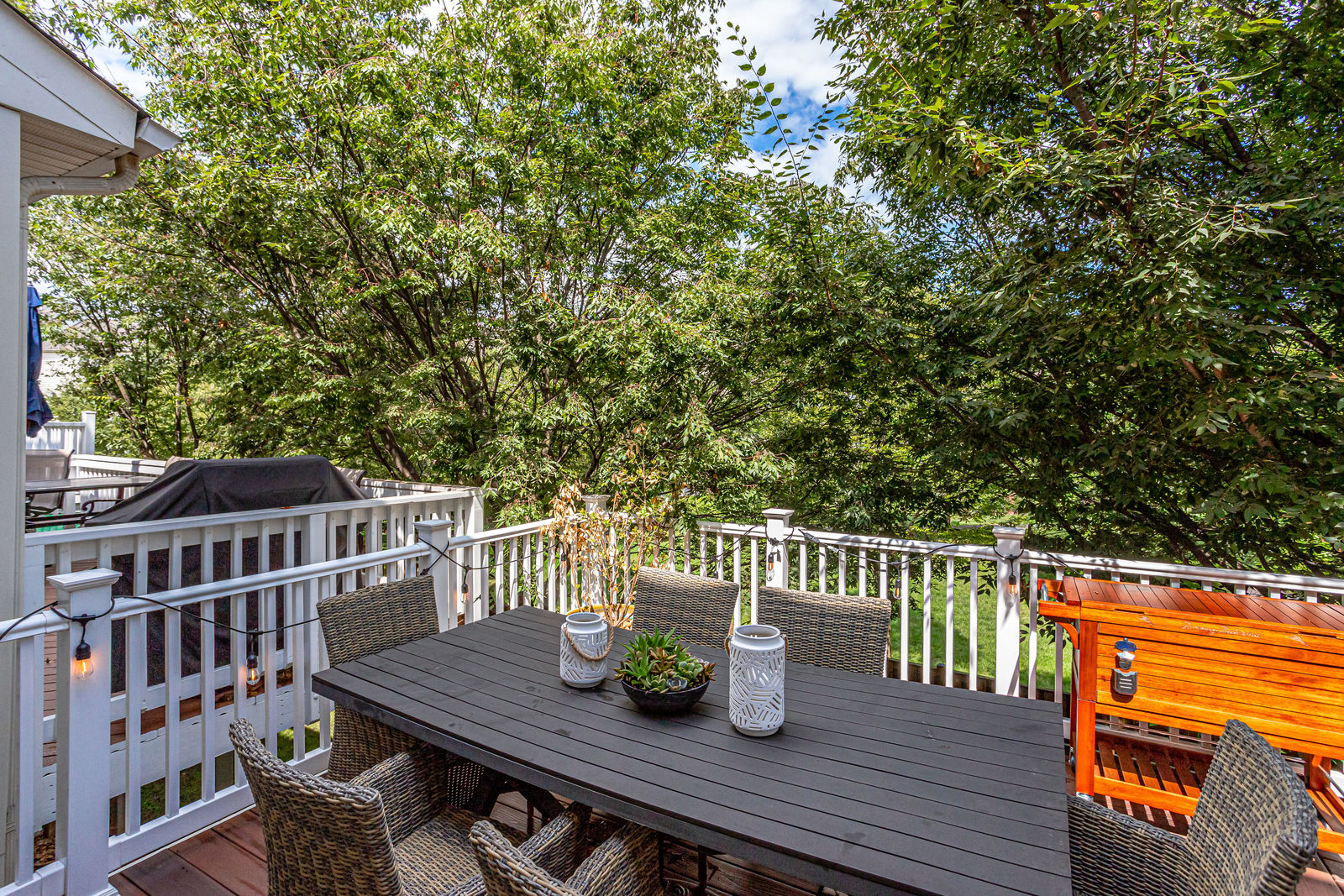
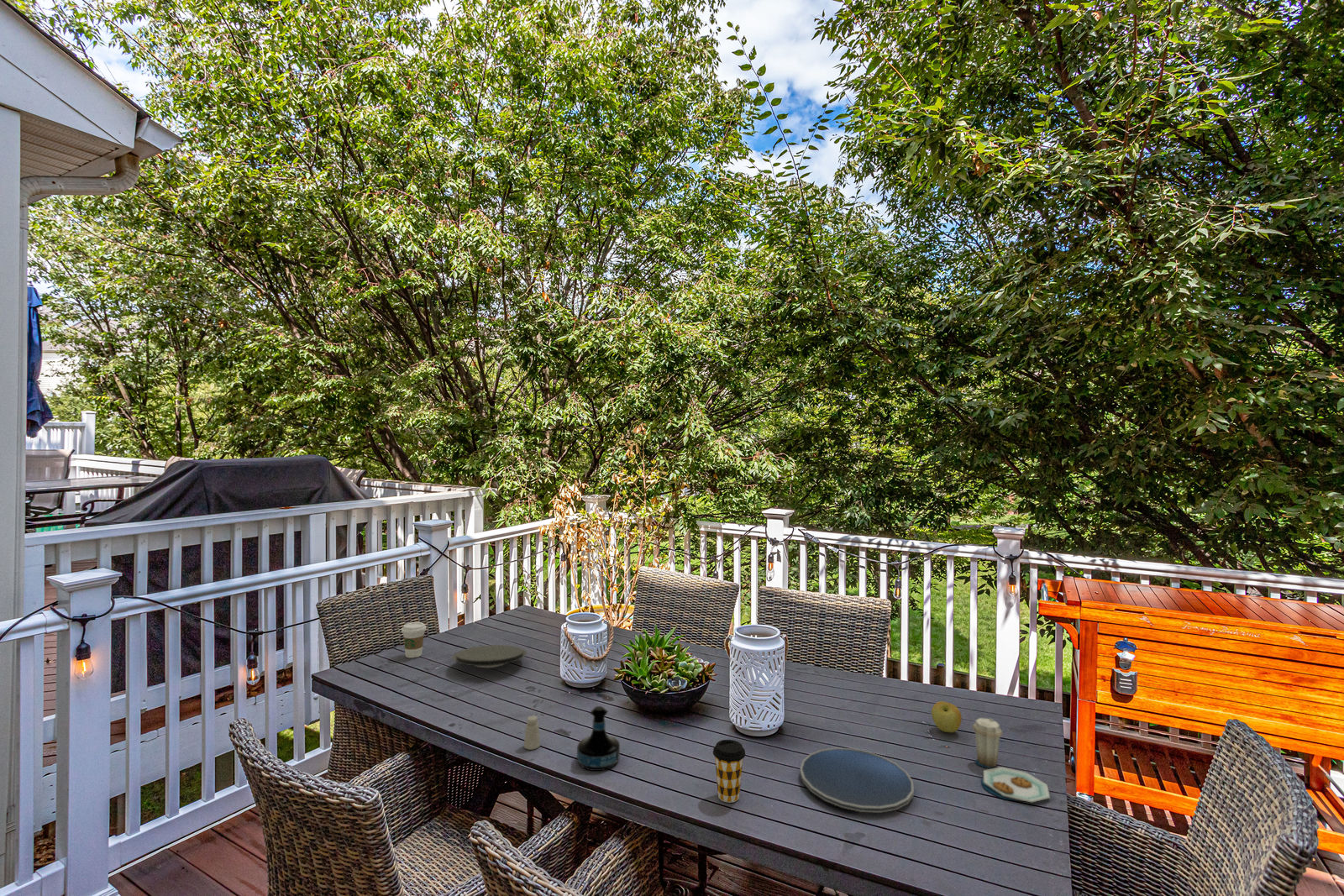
+ coffee cup [712,739,746,804]
+ coffee cup [401,621,427,658]
+ plate [451,644,528,668]
+ tequila bottle [576,705,621,772]
+ plate [800,747,915,814]
+ saltshaker [523,715,541,751]
+ plate [971,717,1051,803]
+ apple [931,700,963,734]
